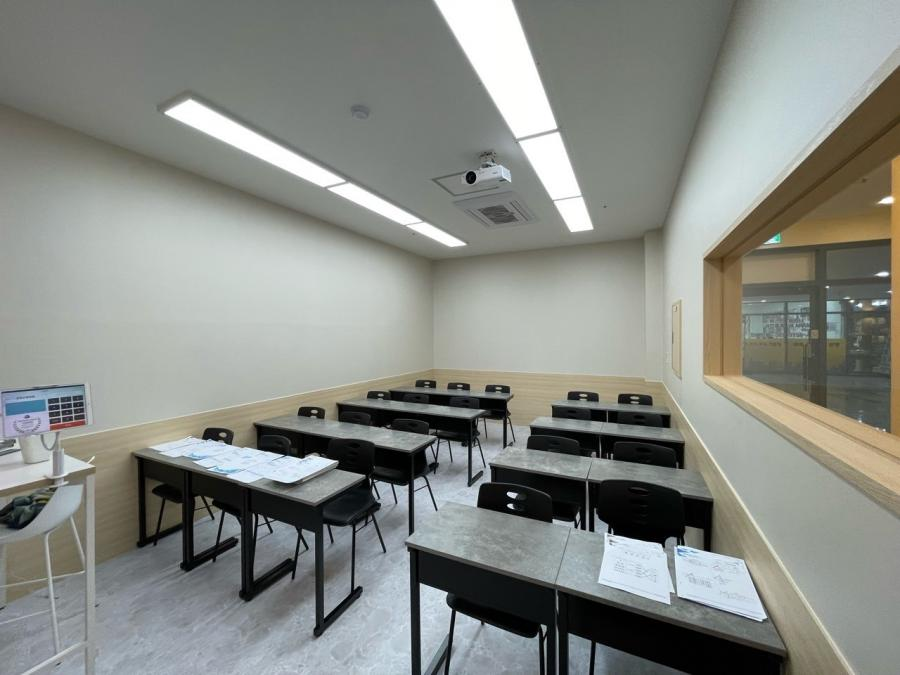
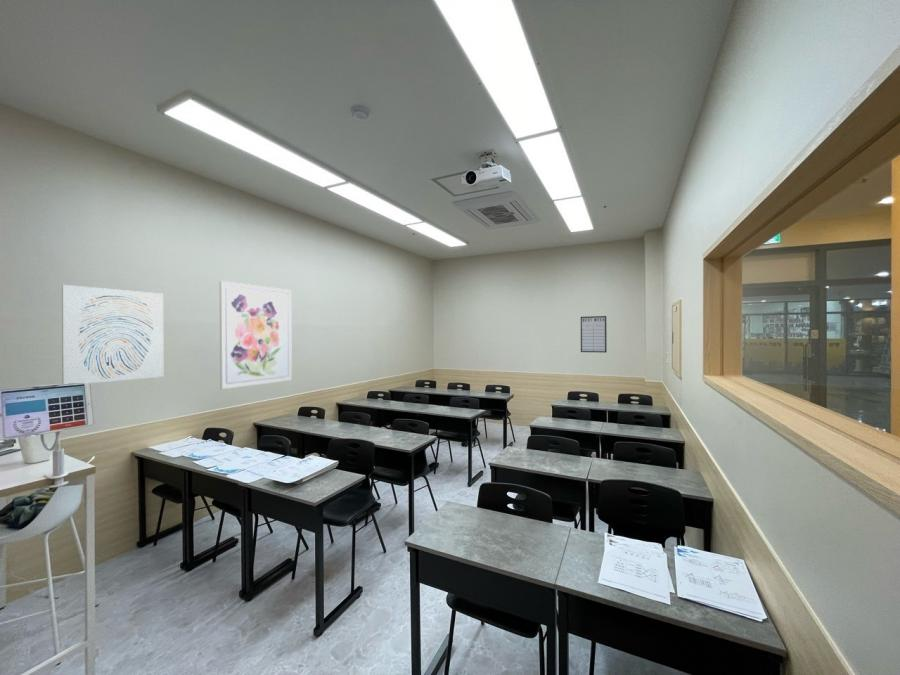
+ wall art [61,284,164,385]
+ wall art [219,280,293,390]
+ writing board [580,315,608,354]
